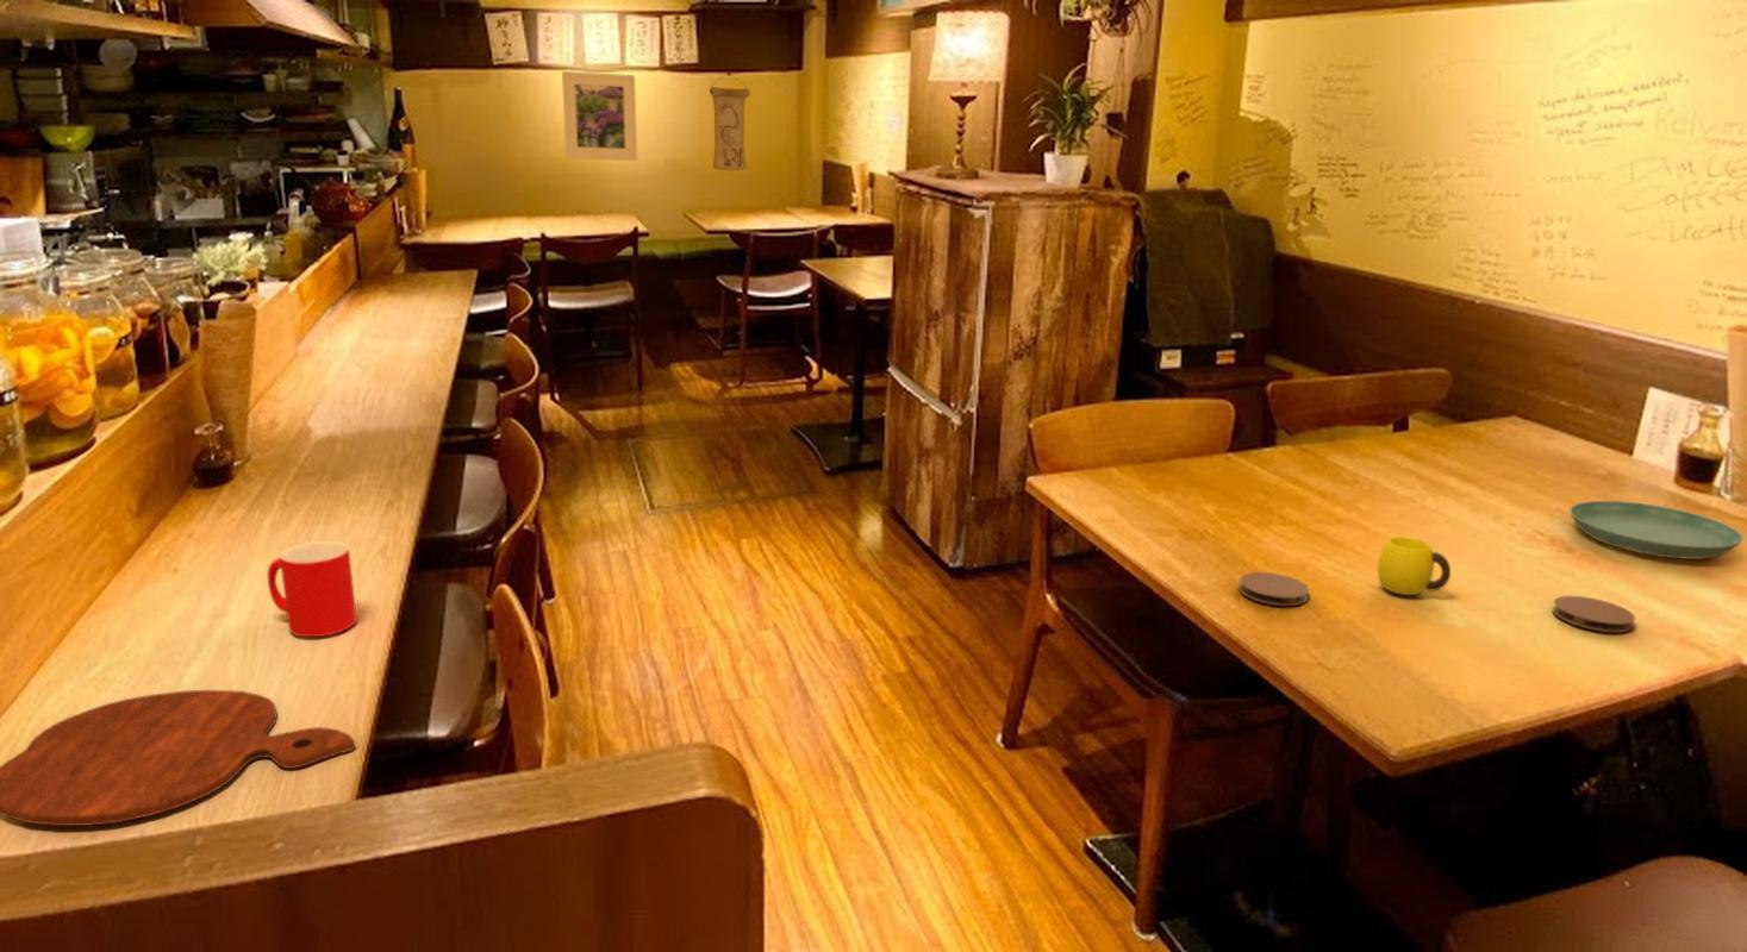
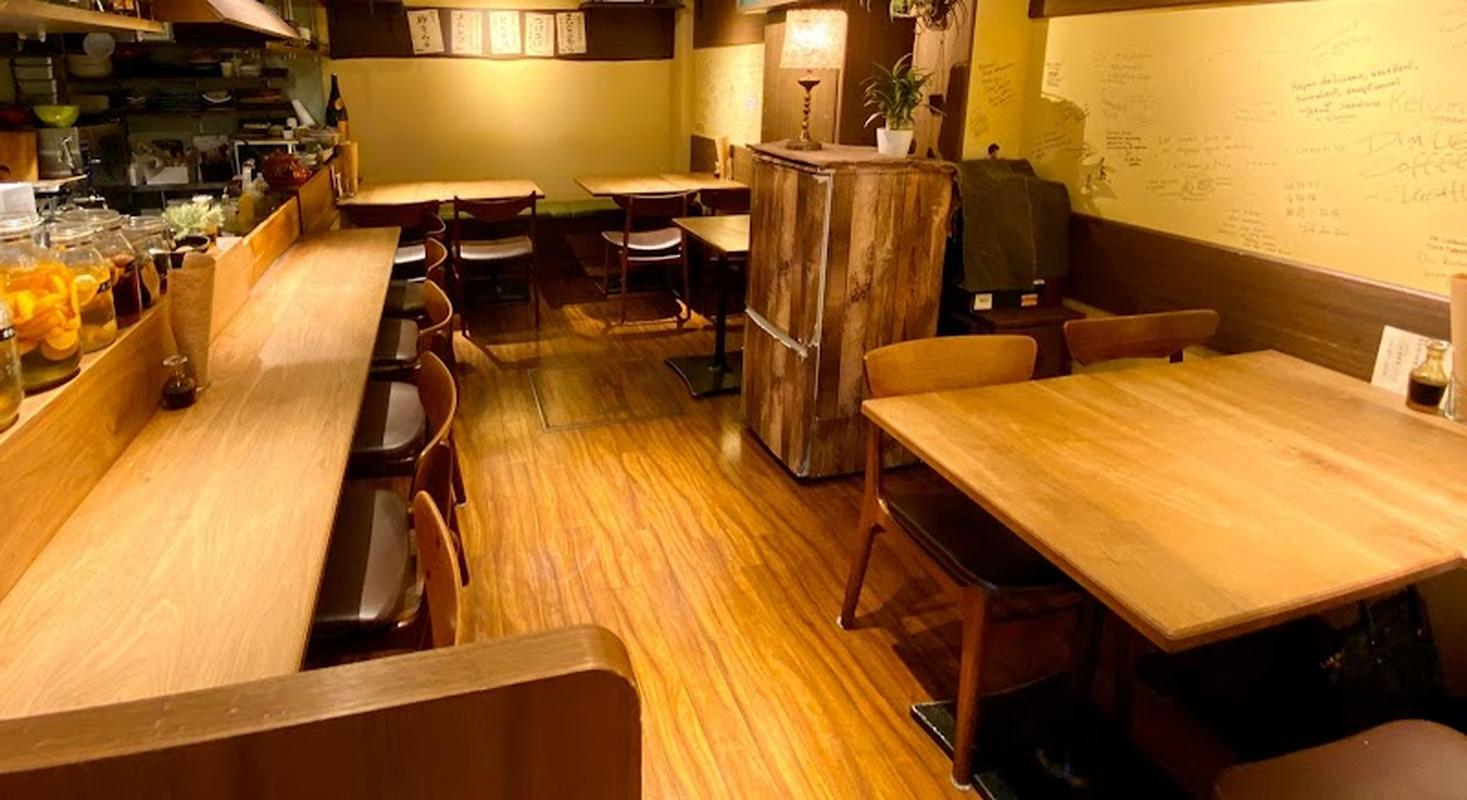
- cup [267,540,358,638]
- wall scroll [709,71,751,171]
- coaster [1551,595,1636,634]
- saucer [1568,500,1743,560]
- coaster [1237,571,1310,607]
- cup [1377,536,1452,596]
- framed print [561,70,638,162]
- cutting board [0,689,356,827]
